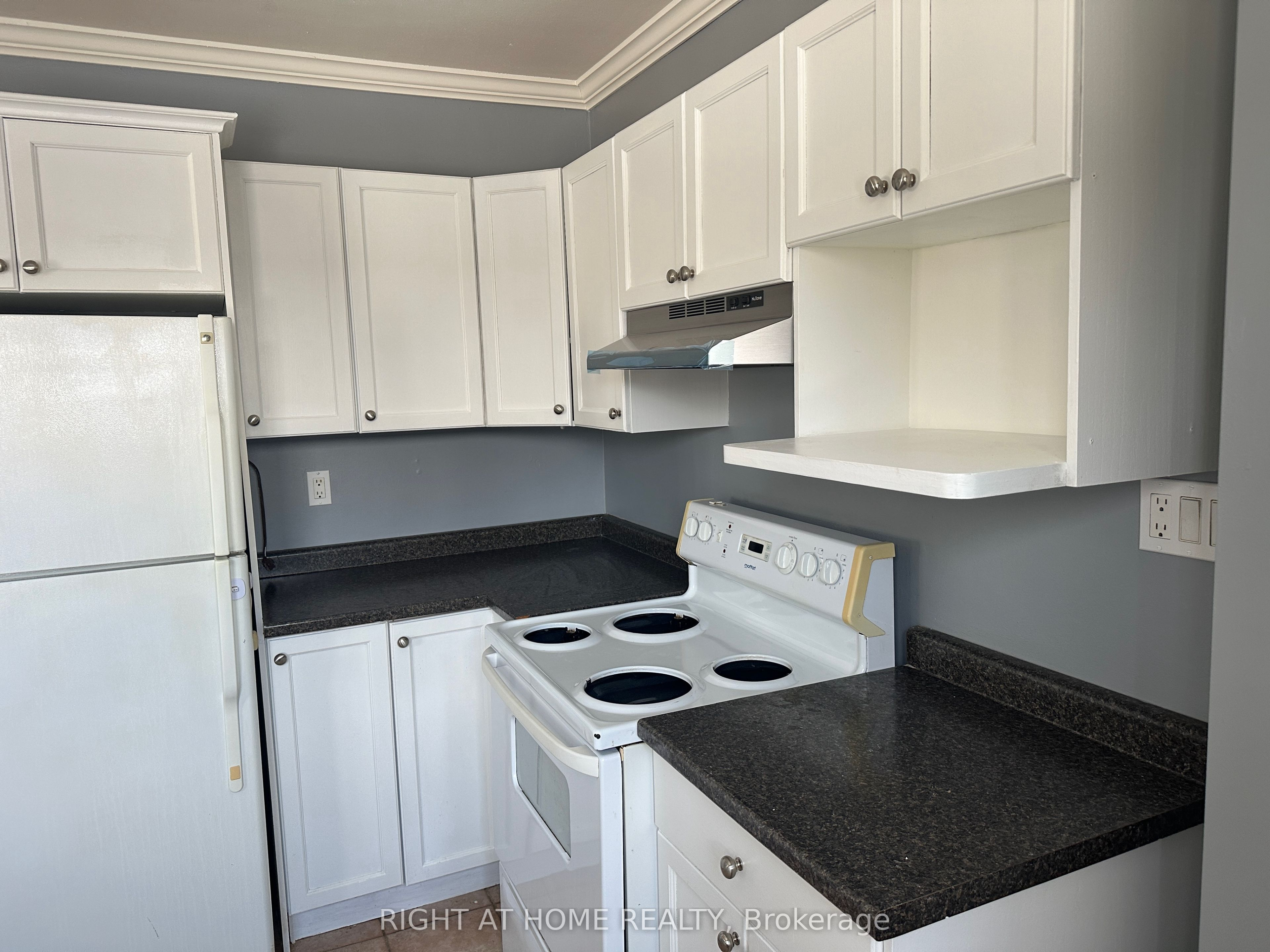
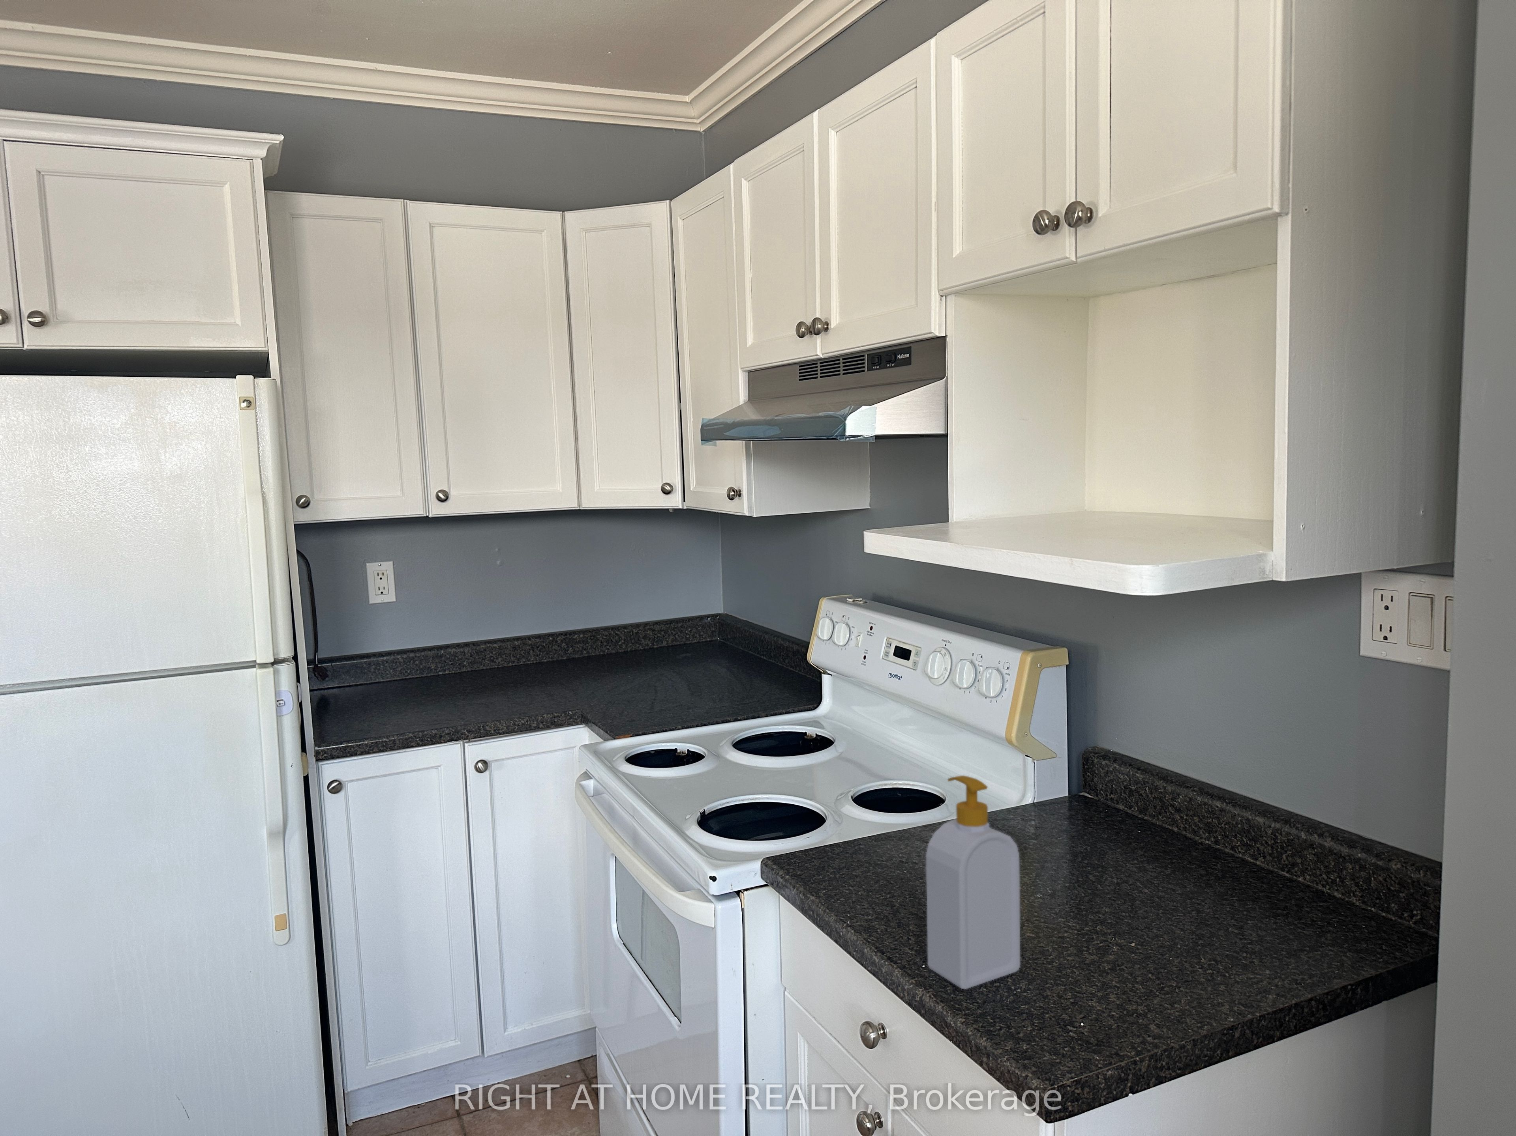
+ soap bottle [925,776,1021,990]
